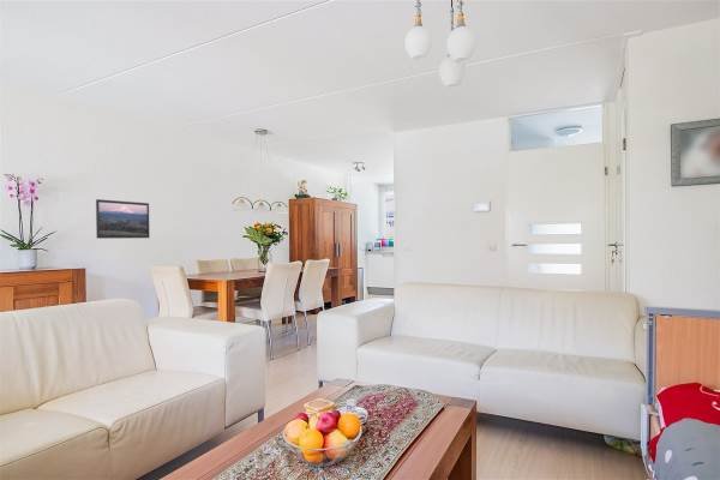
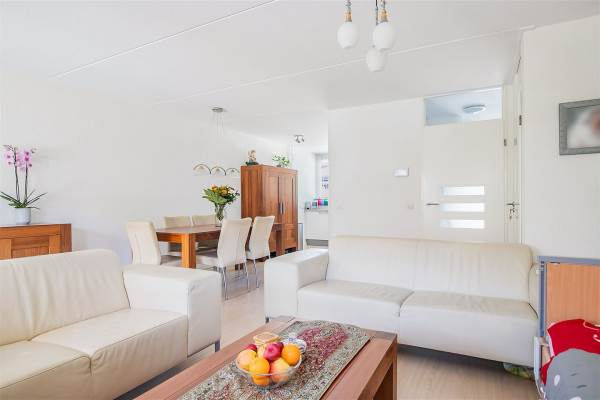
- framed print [95,198,151,240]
